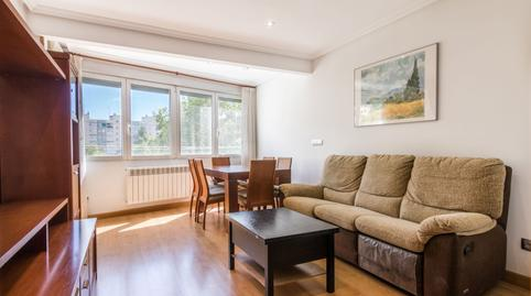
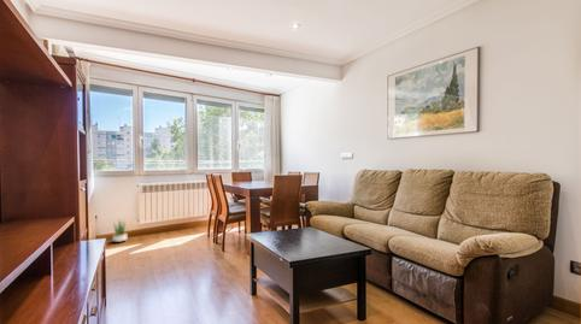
+ potted plant [107,218,131,243]
